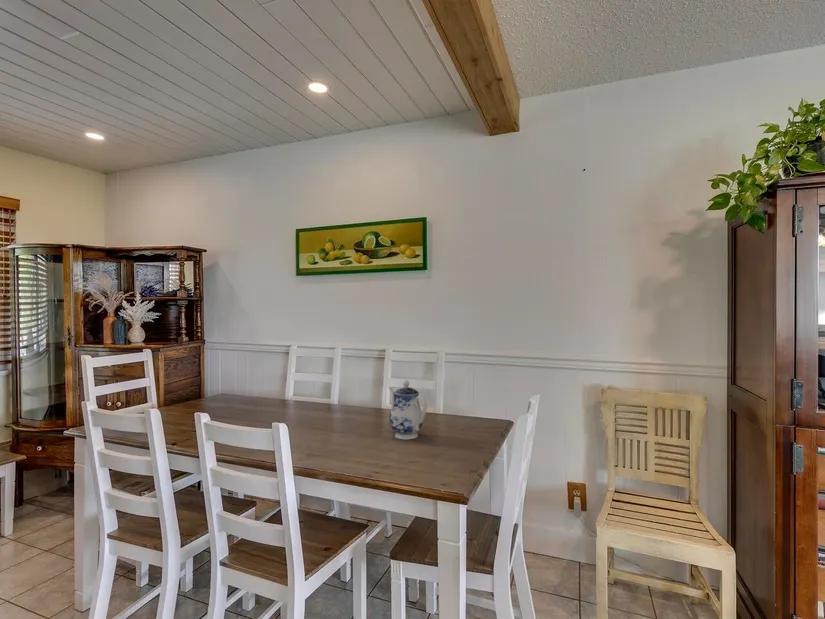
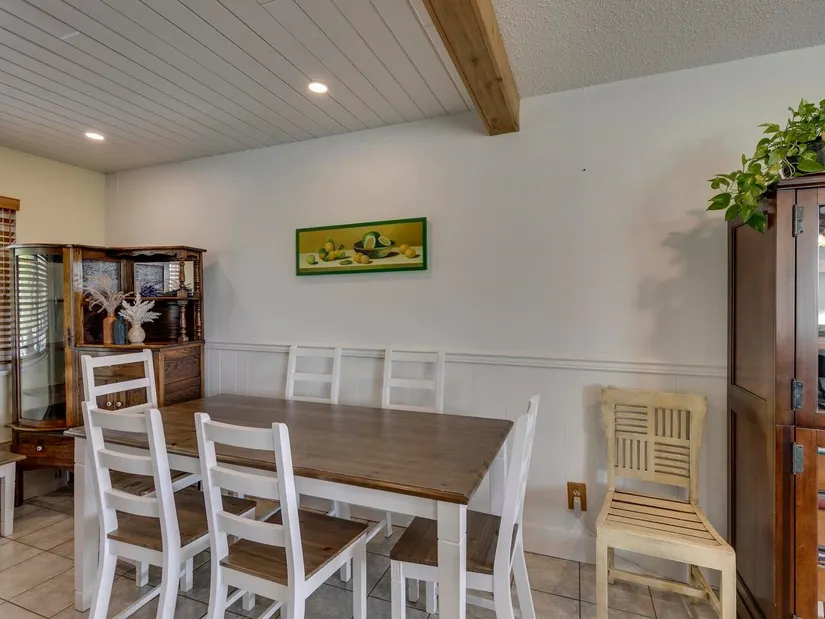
- teapot [388,379,428,441]
